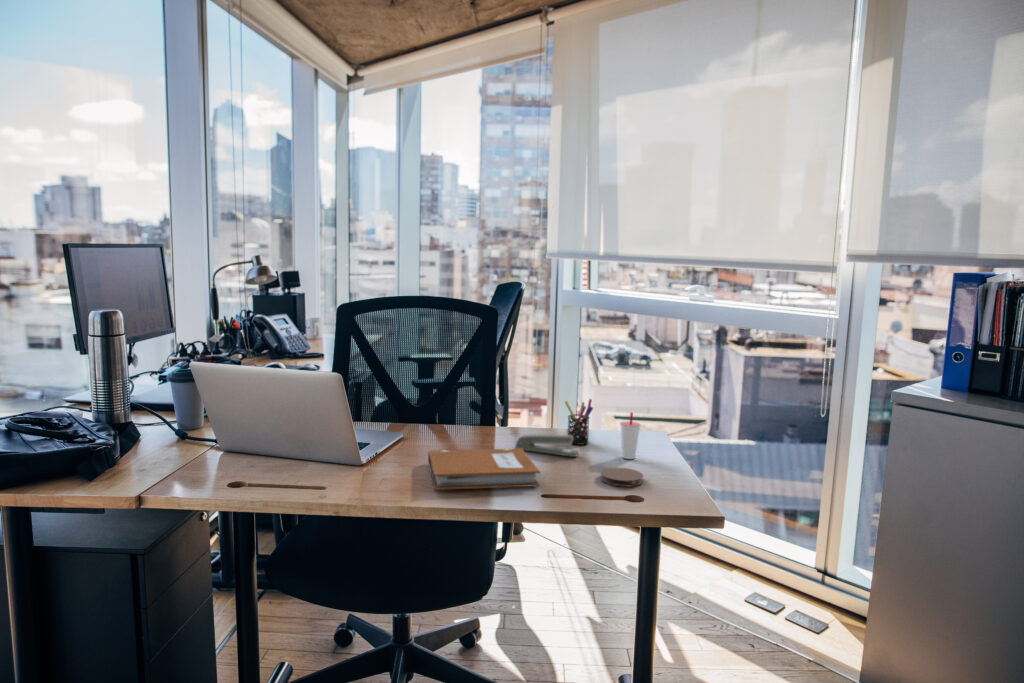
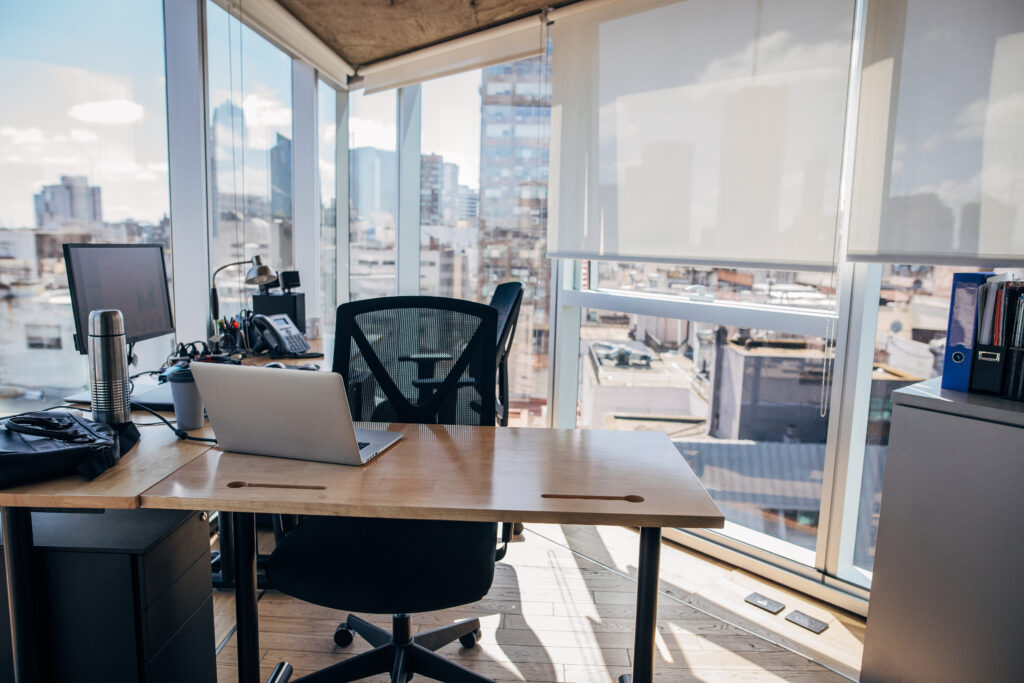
- cup [619,411,642,460]
- notebook [427,448,541,491]
- pen holder [564,398,594,446]
- coaster [599,467,644,487]
- stapler [514,434,579,458]
